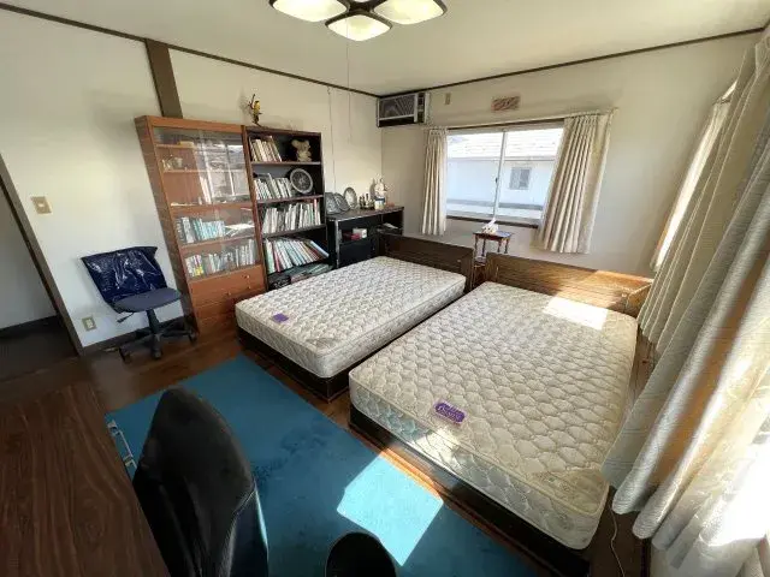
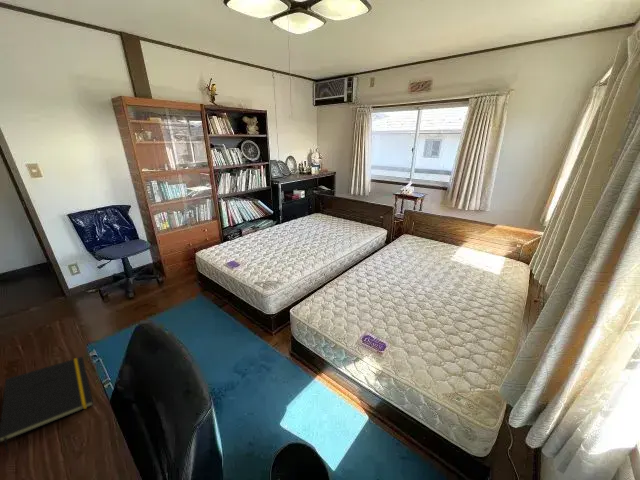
+ notepad [0,356,94,454]
